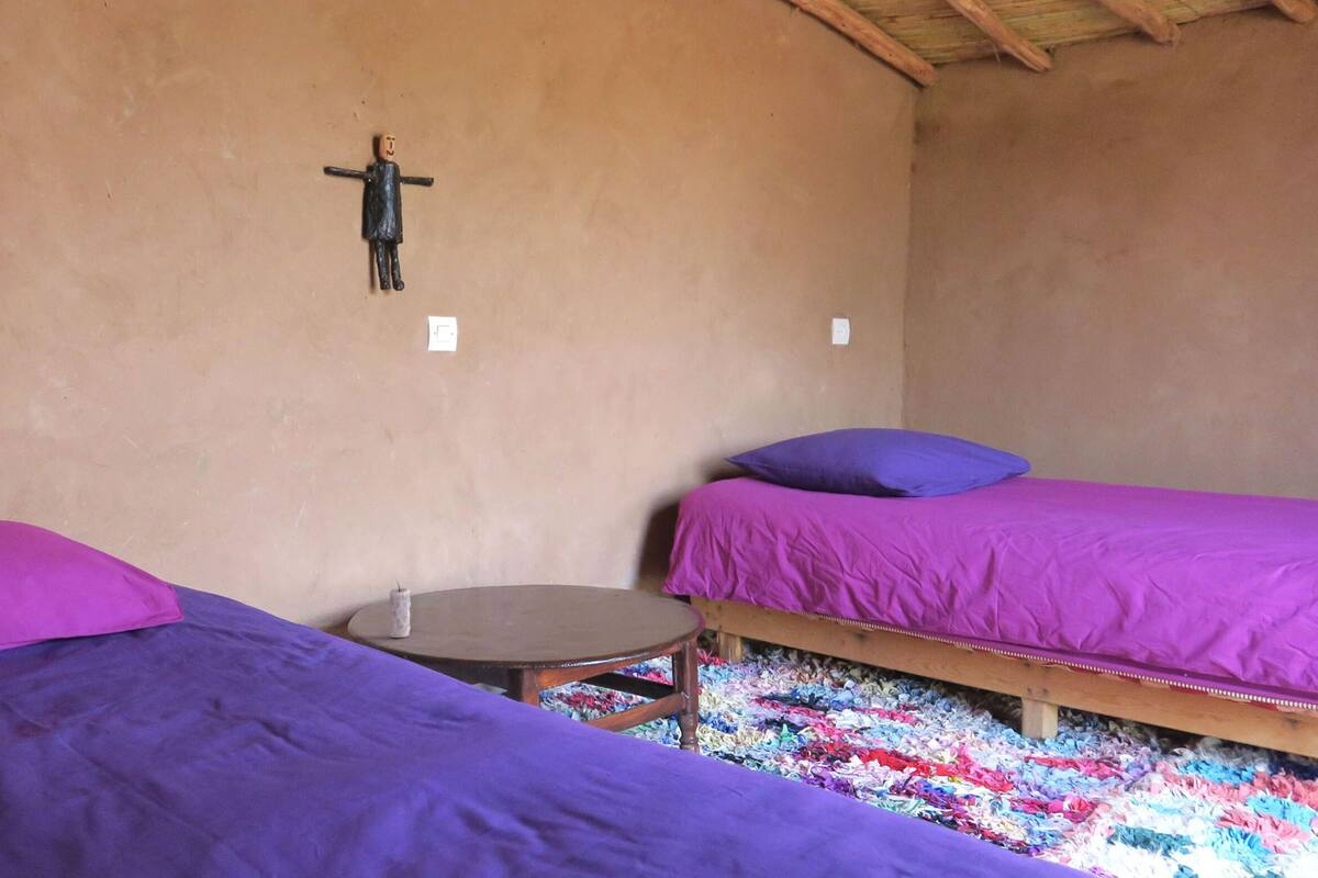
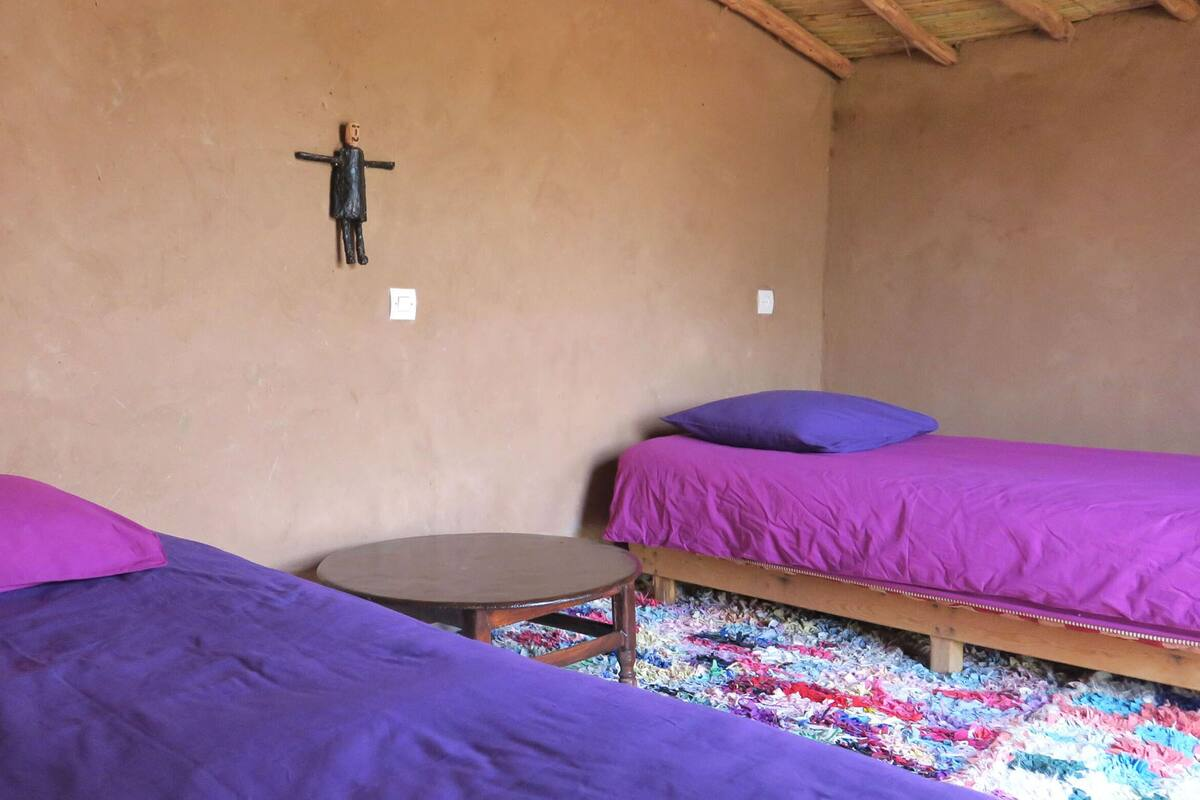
- candle [389,579,412,639]
